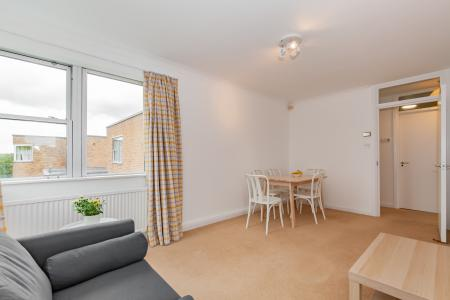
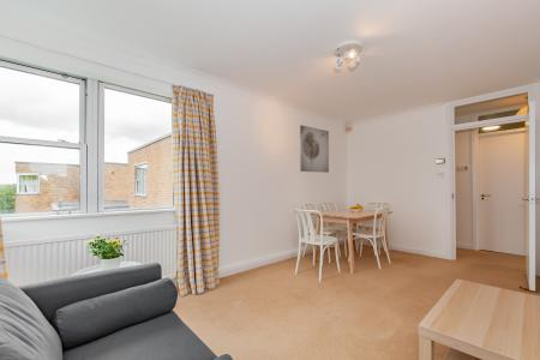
+ wall art [299,124,330,174]
